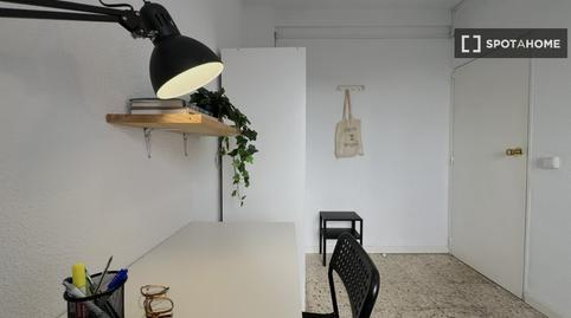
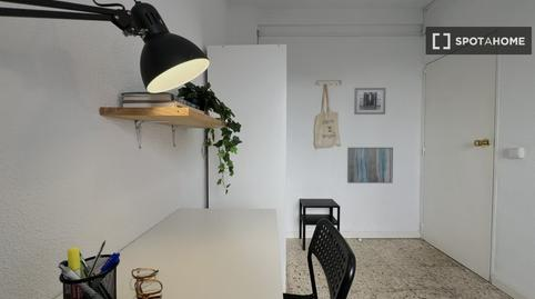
+ wall art [353,87,386,116]
+ wall art [346,147,394,185]
